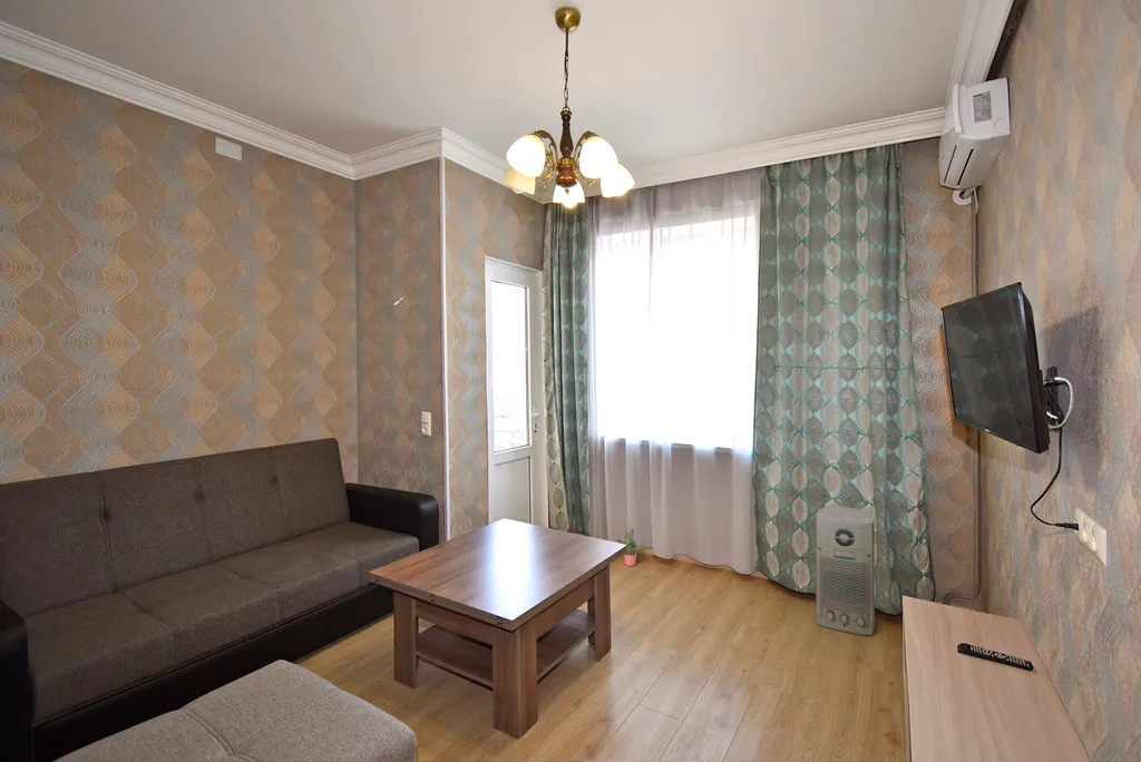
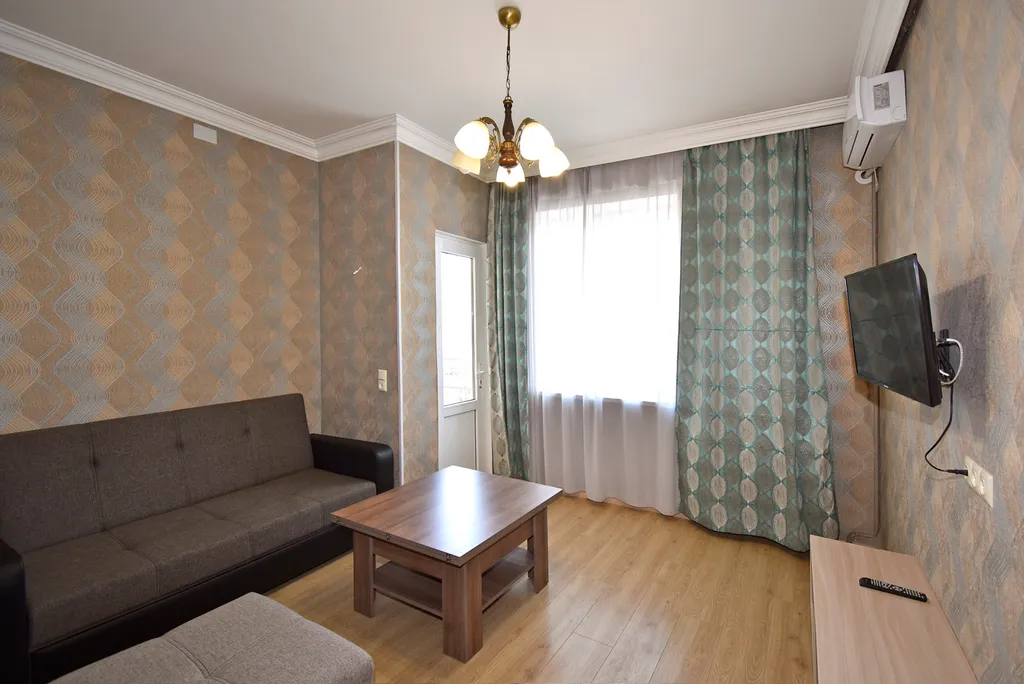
- potted plant [616,528,648,567]
- air purifier [816,506,876,636]
